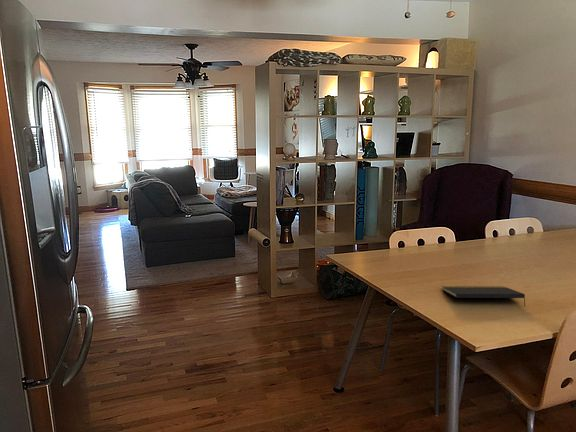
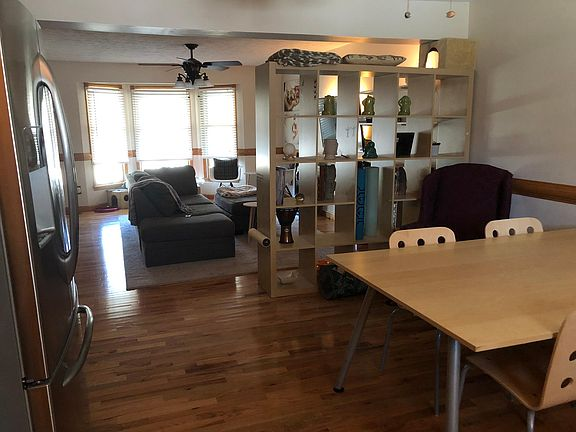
- notepad [441,285,527,308]
